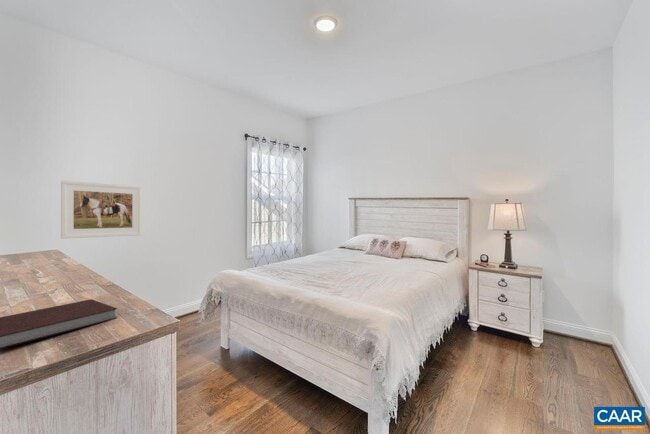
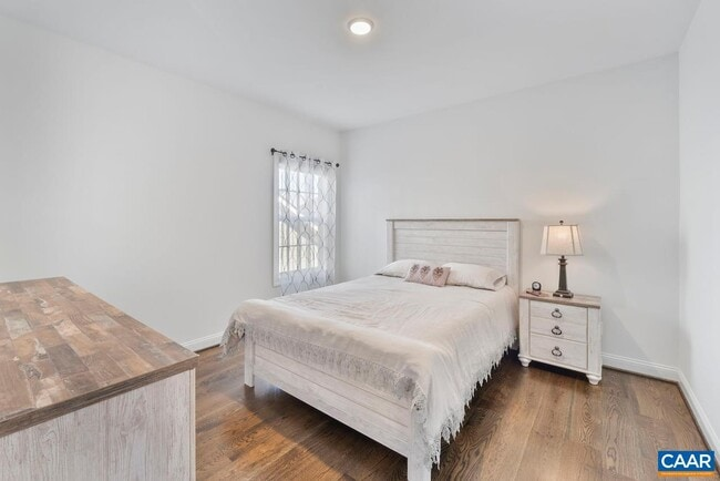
- notebook [0,298,118,350]
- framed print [60,179,143,240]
